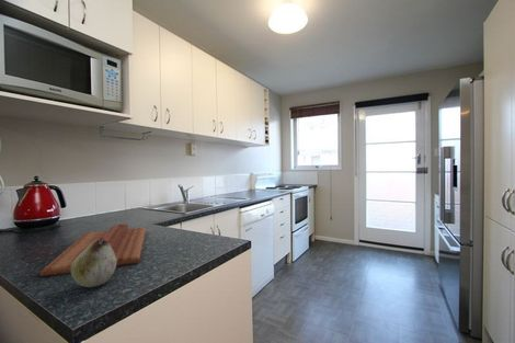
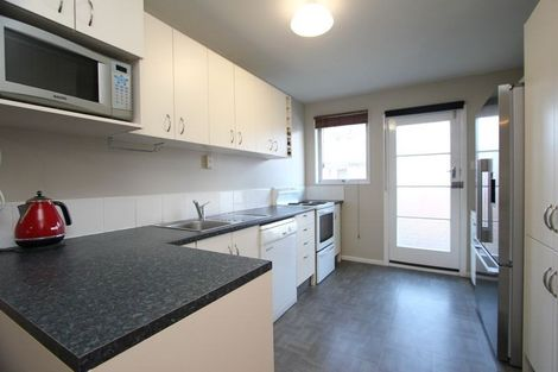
- fruit [70,239,117,288]
- cutting board [39,224,147,277]
